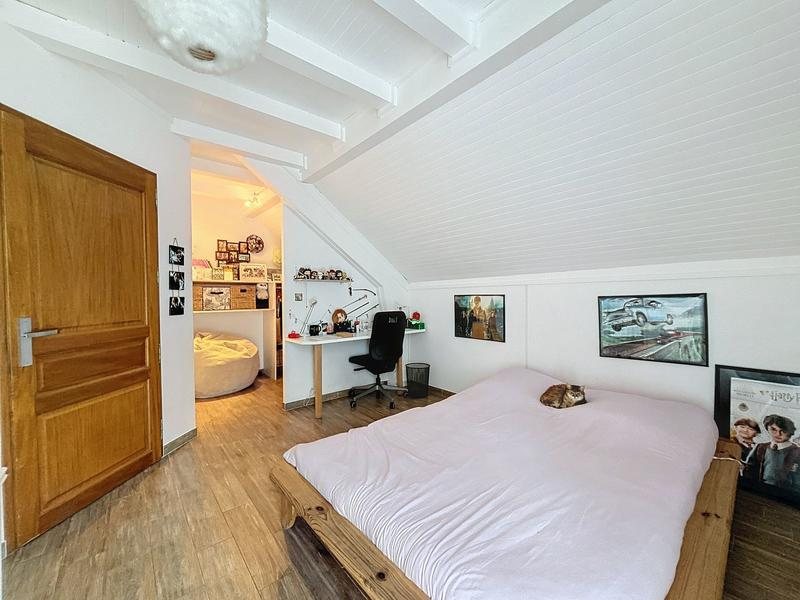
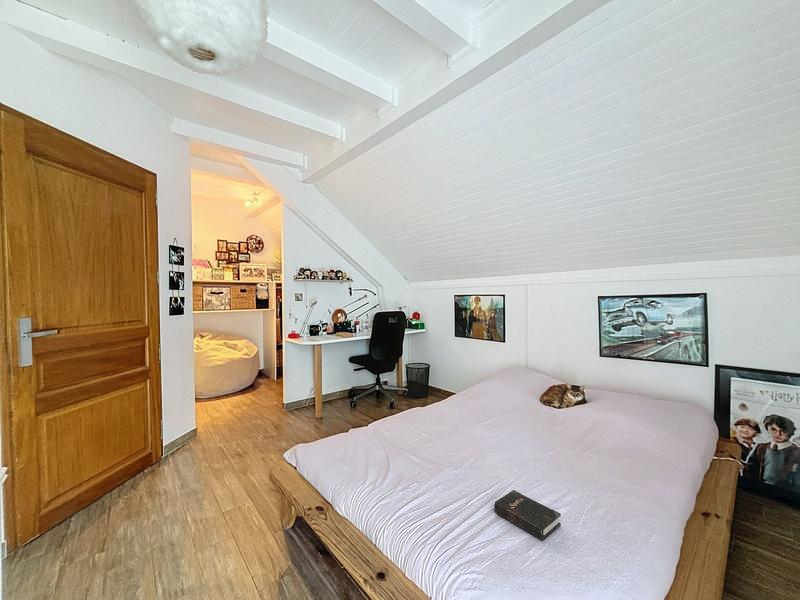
+ hardback book [493,489,562,541]
